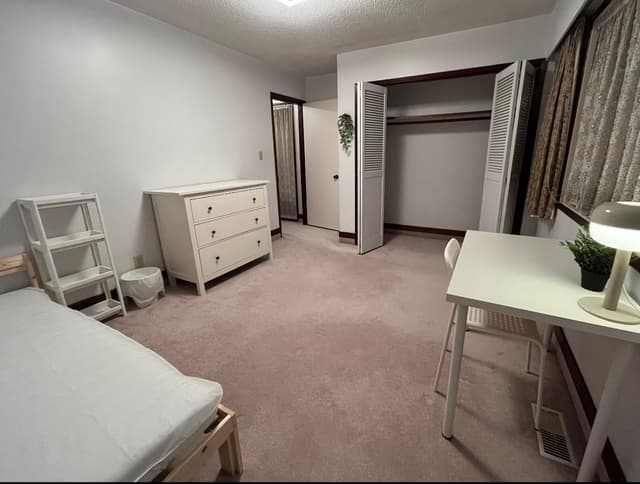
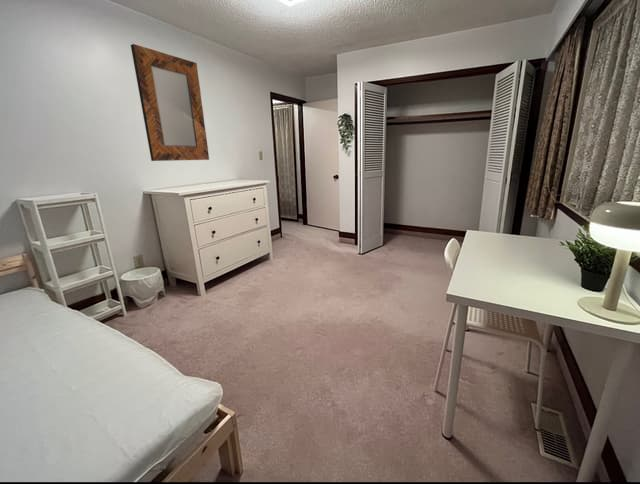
+ home mirror [130,43,210,162]
